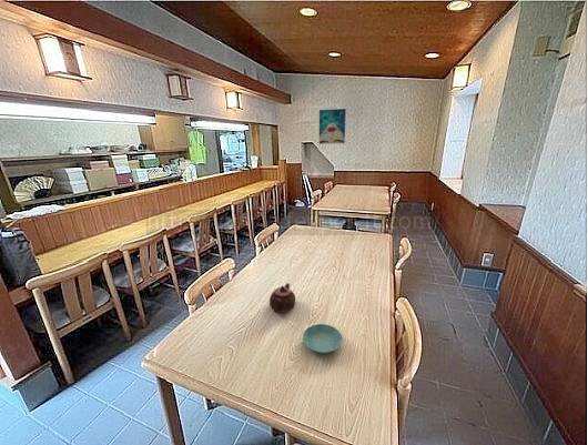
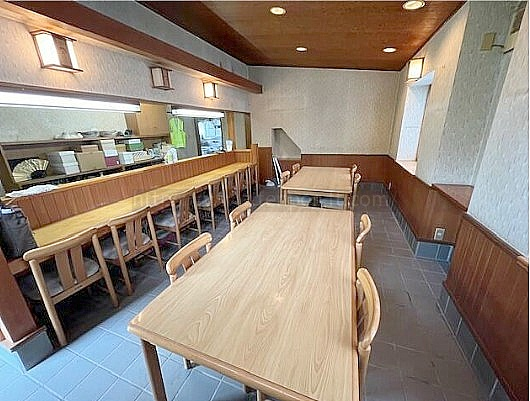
- saucer [302,323,344,354]
- teapot [268,282,296,314]
- wall art [318,108,347,145]
